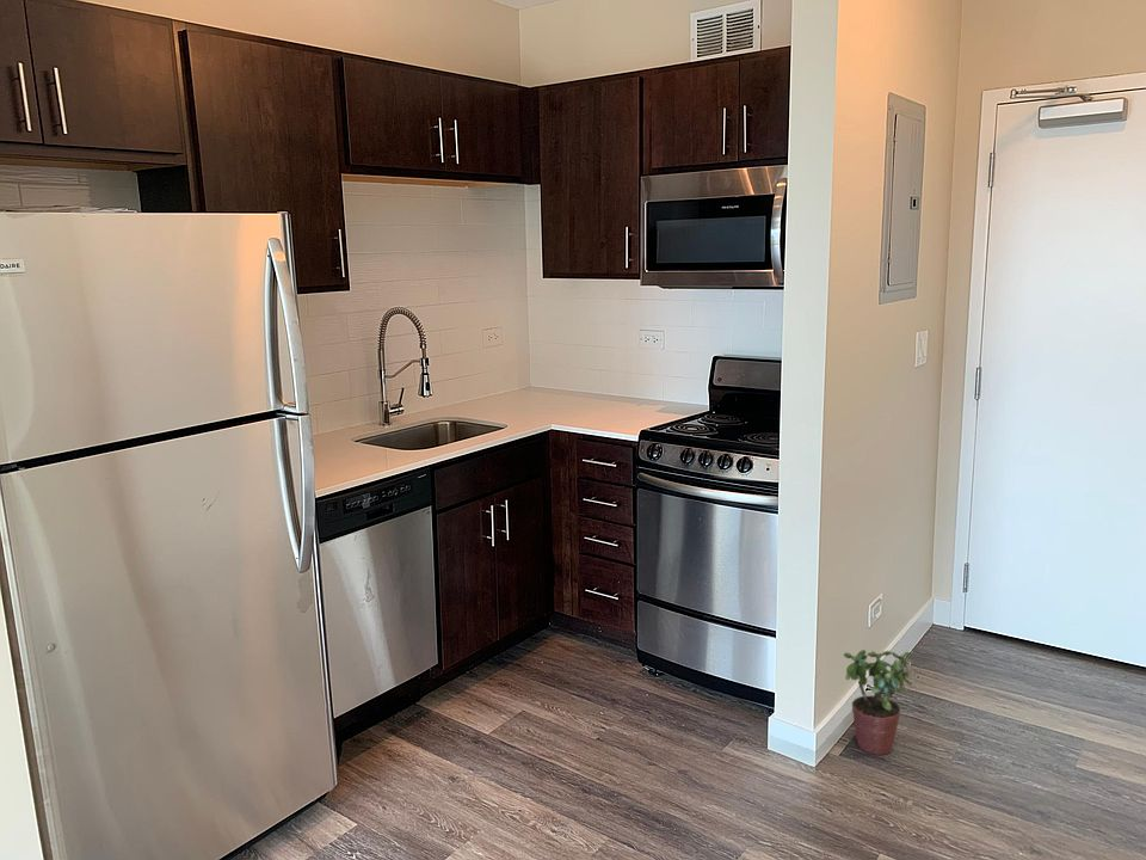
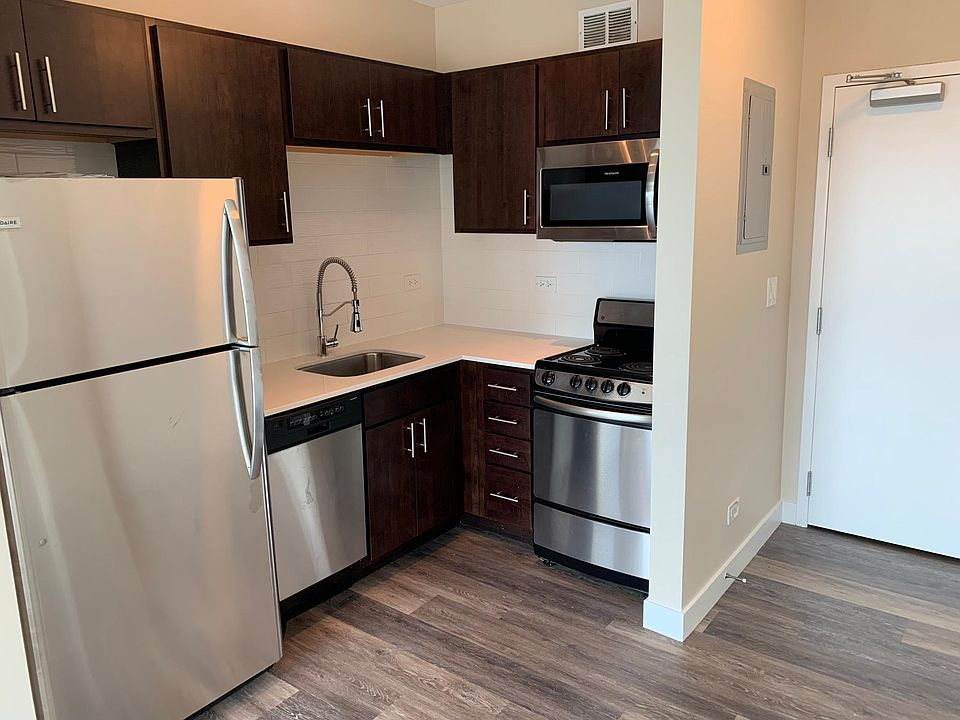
- potted plant [843,649,913,756]
